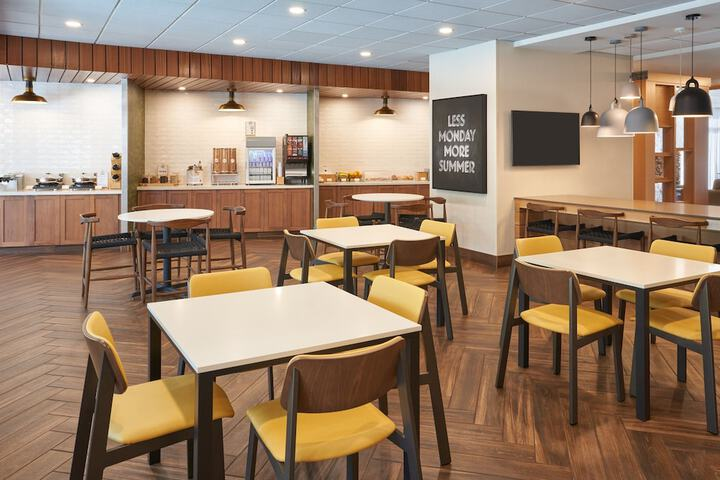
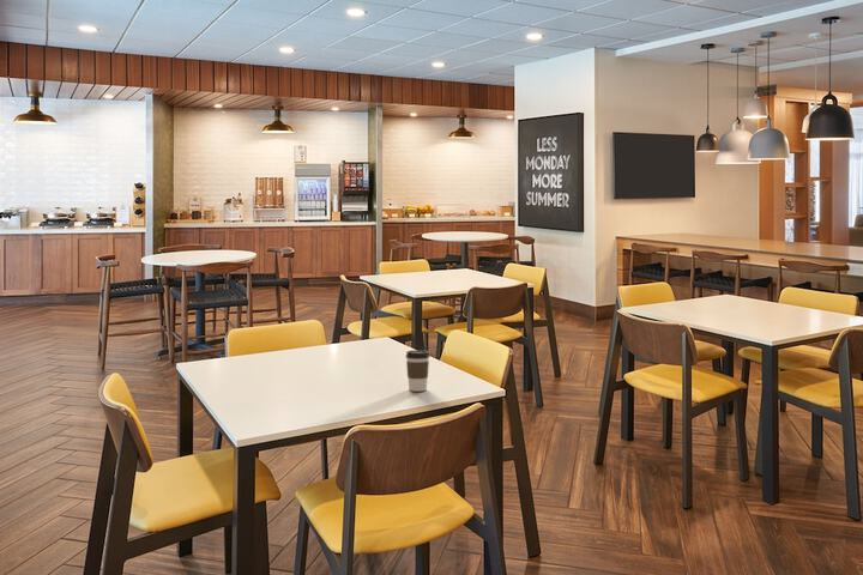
+ coffee cup [405,349,430,393]
